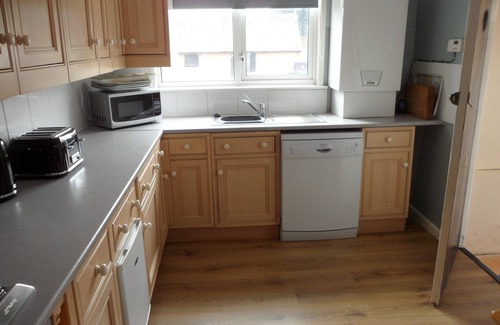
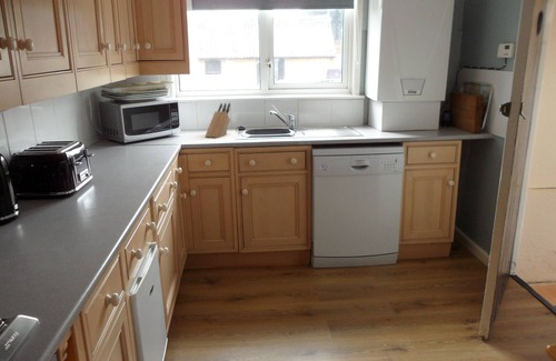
+ knife block [203,102,231,139]
